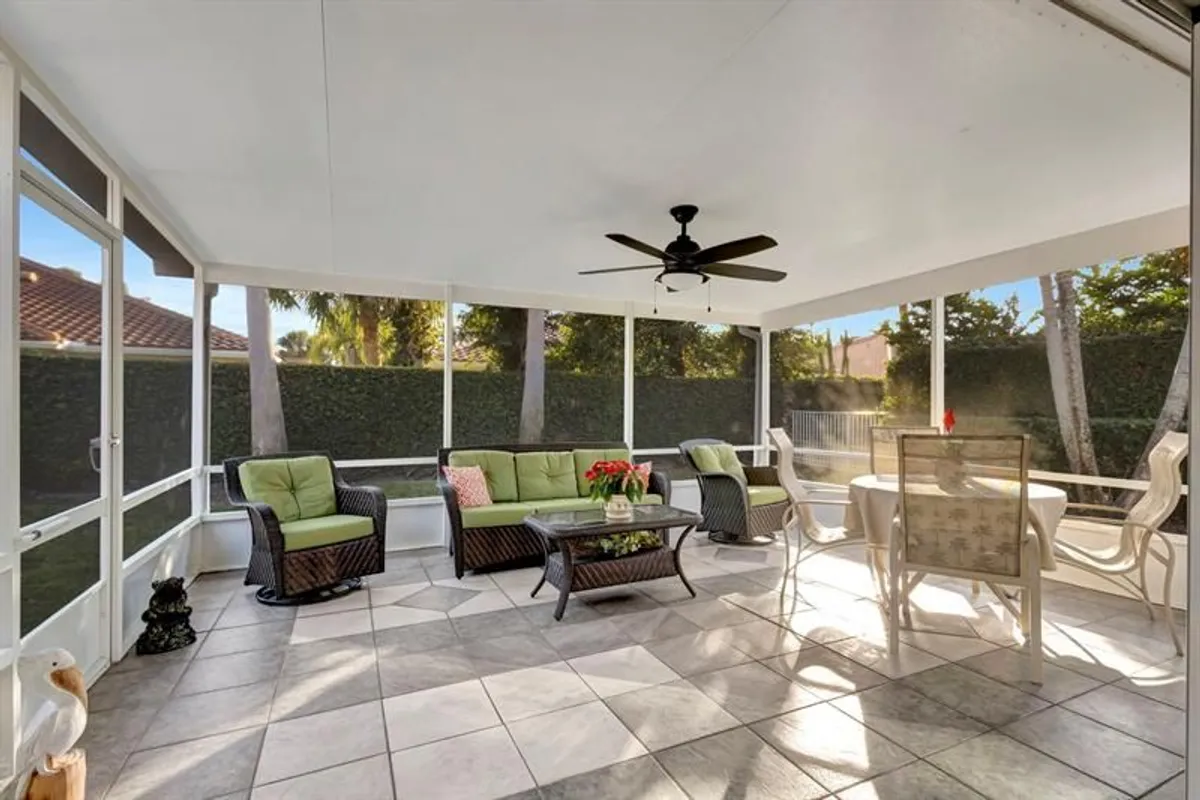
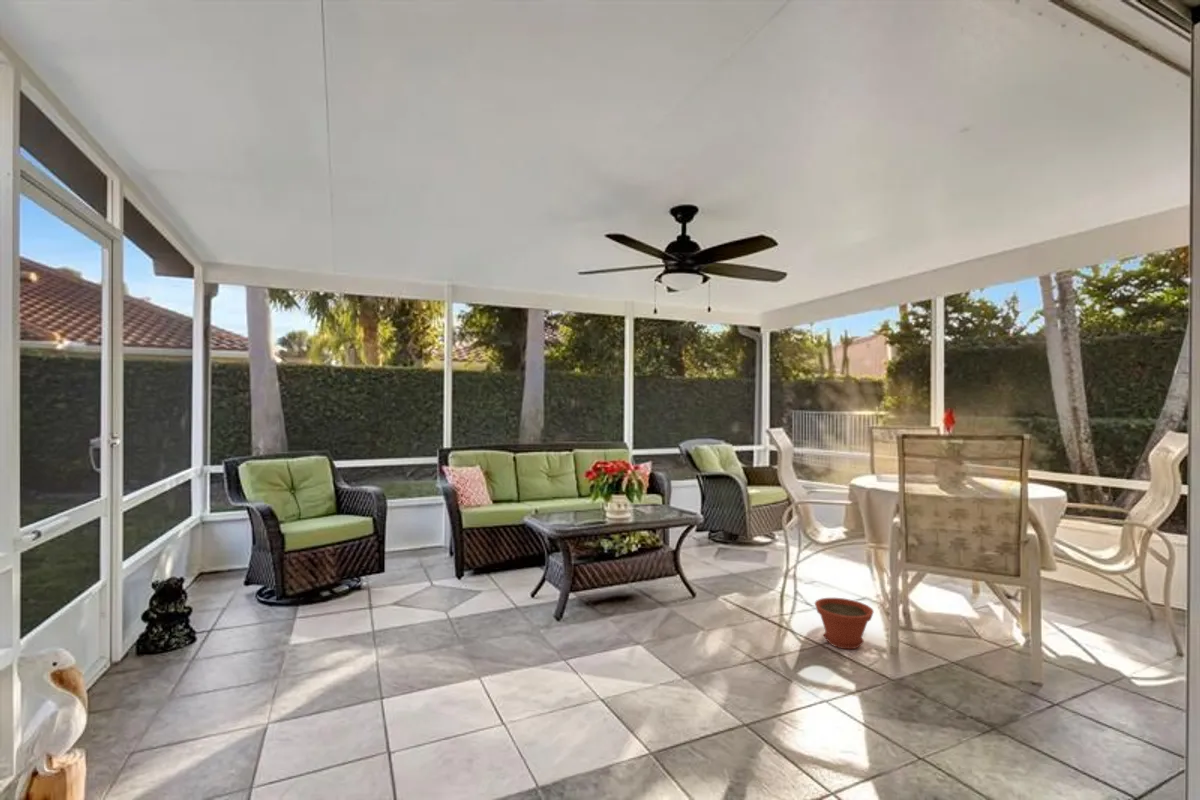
+ plant pot [814,597,875,650]
